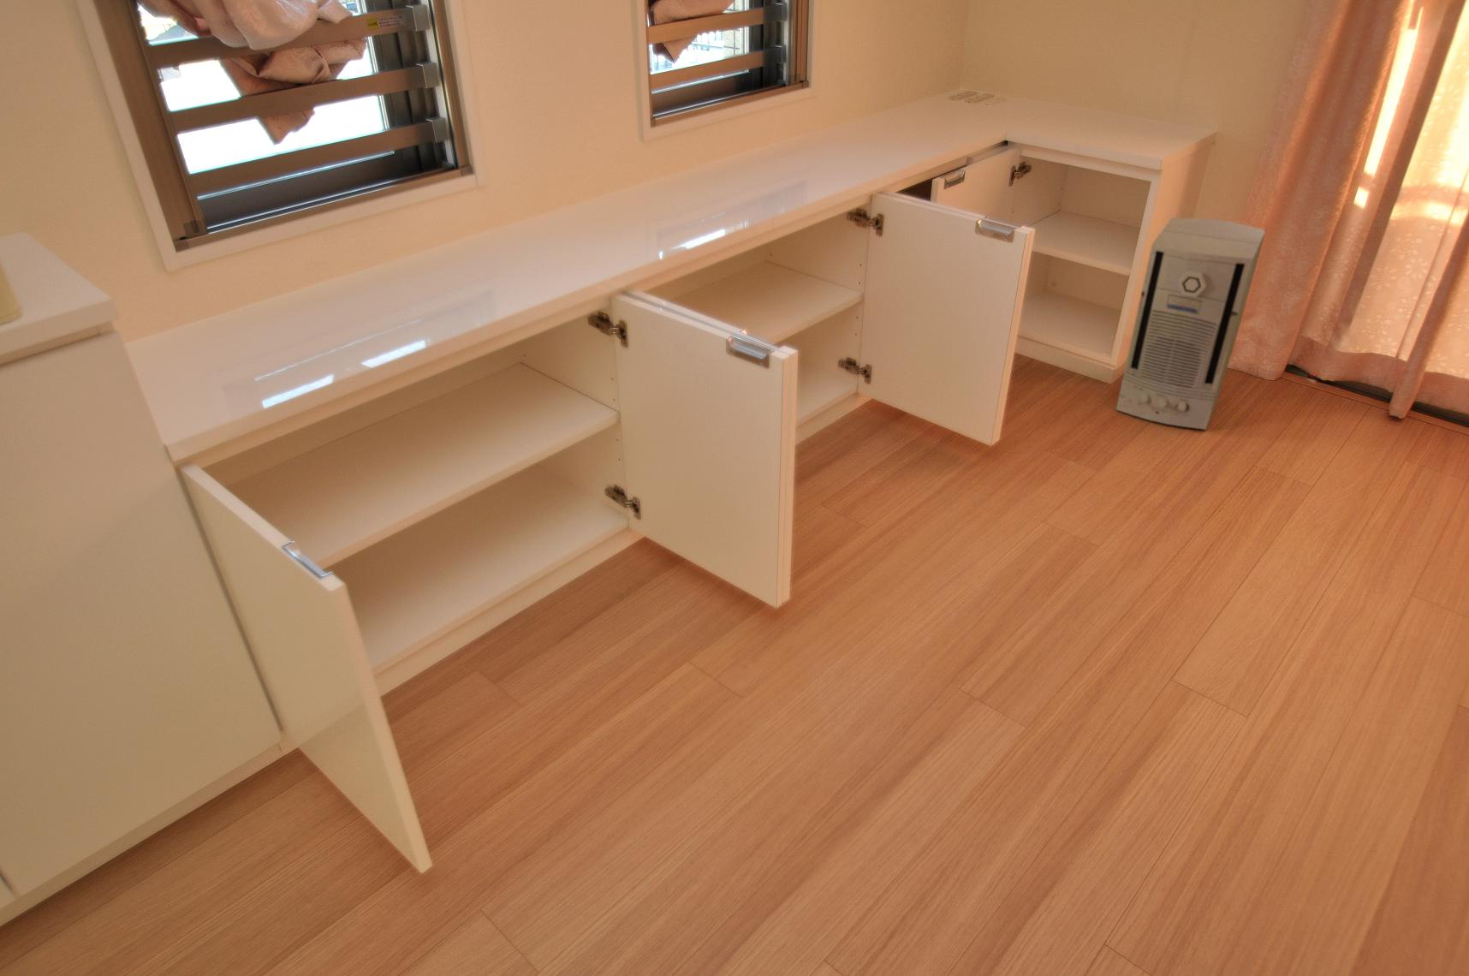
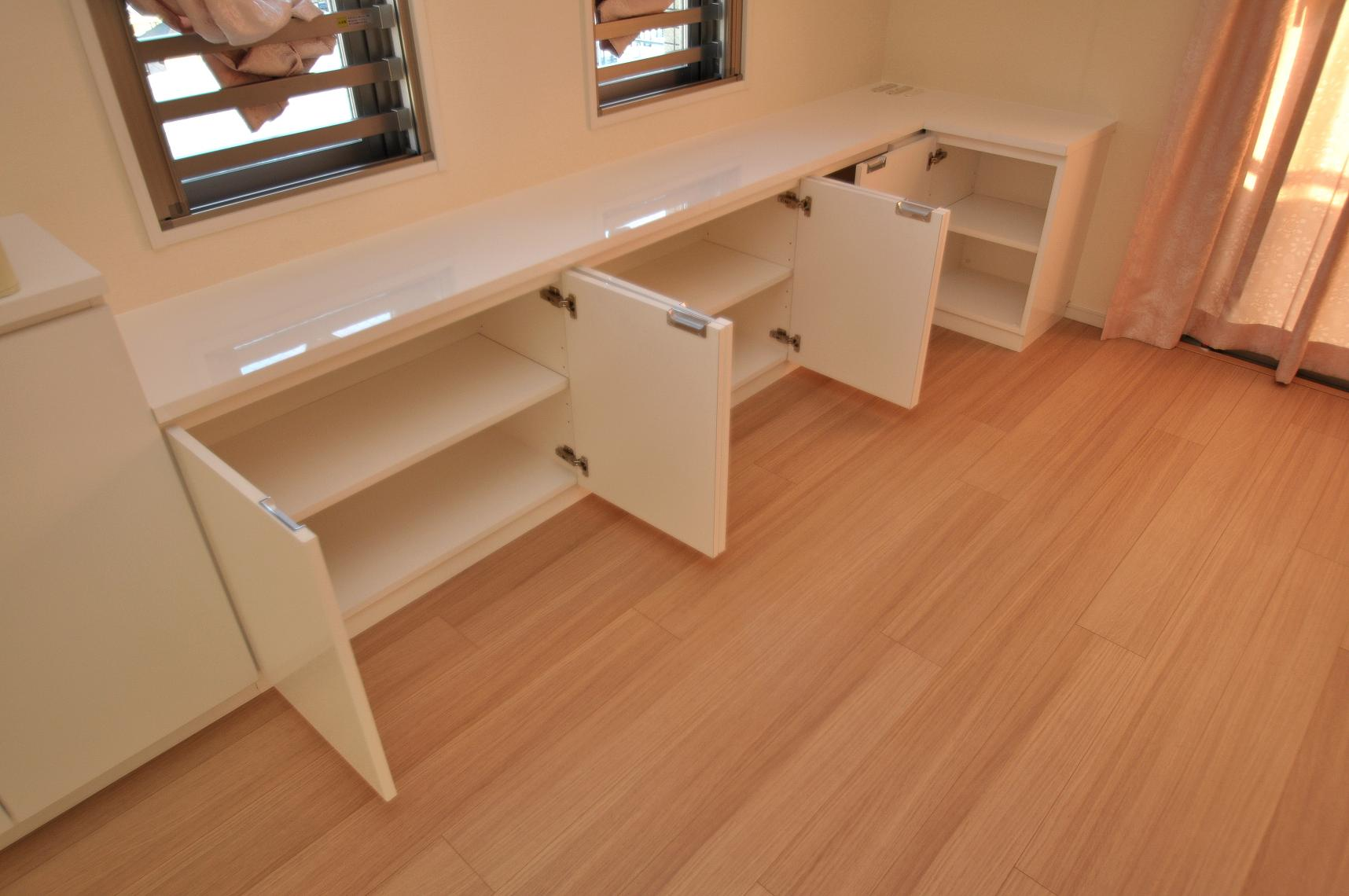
- air purifier [1115,217,1266,430]
